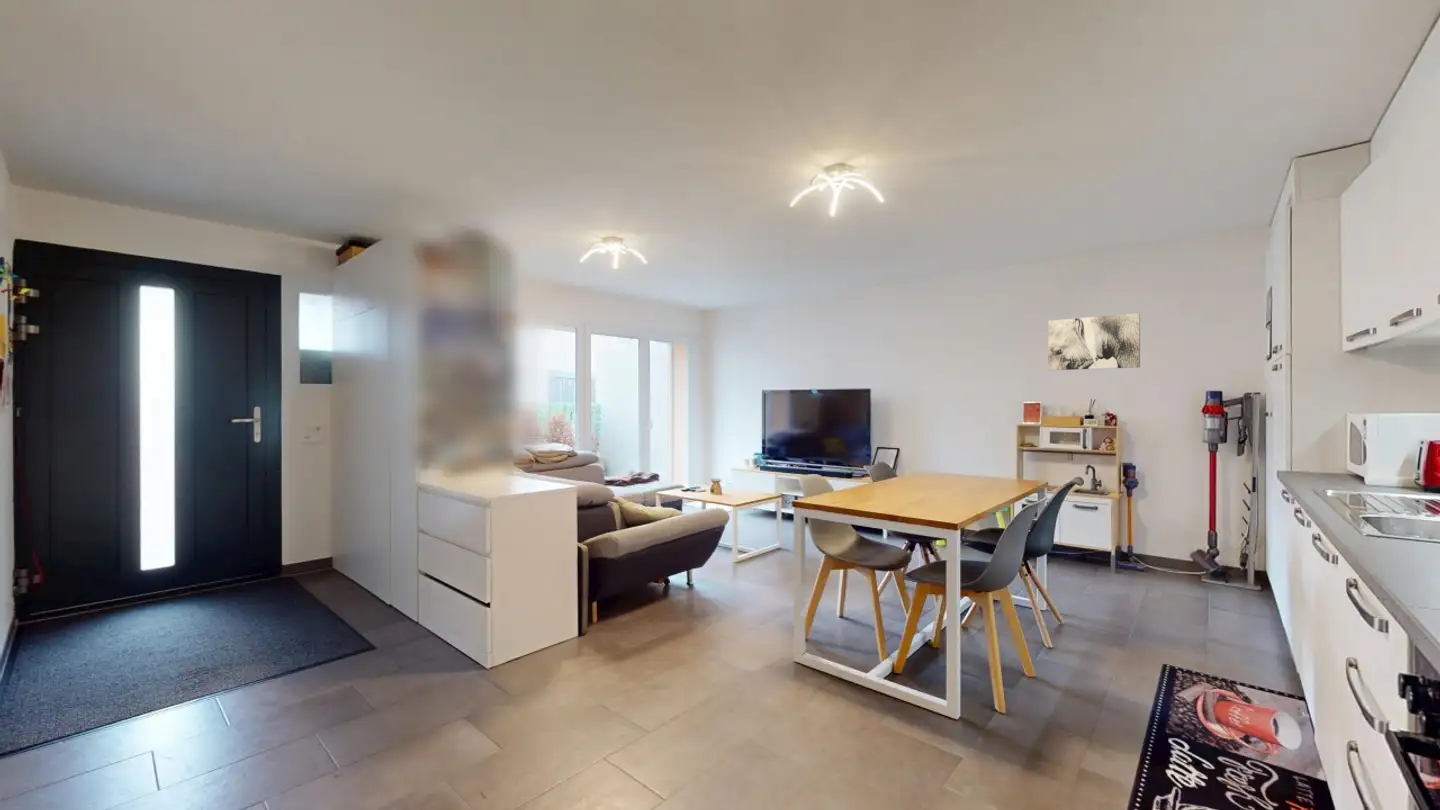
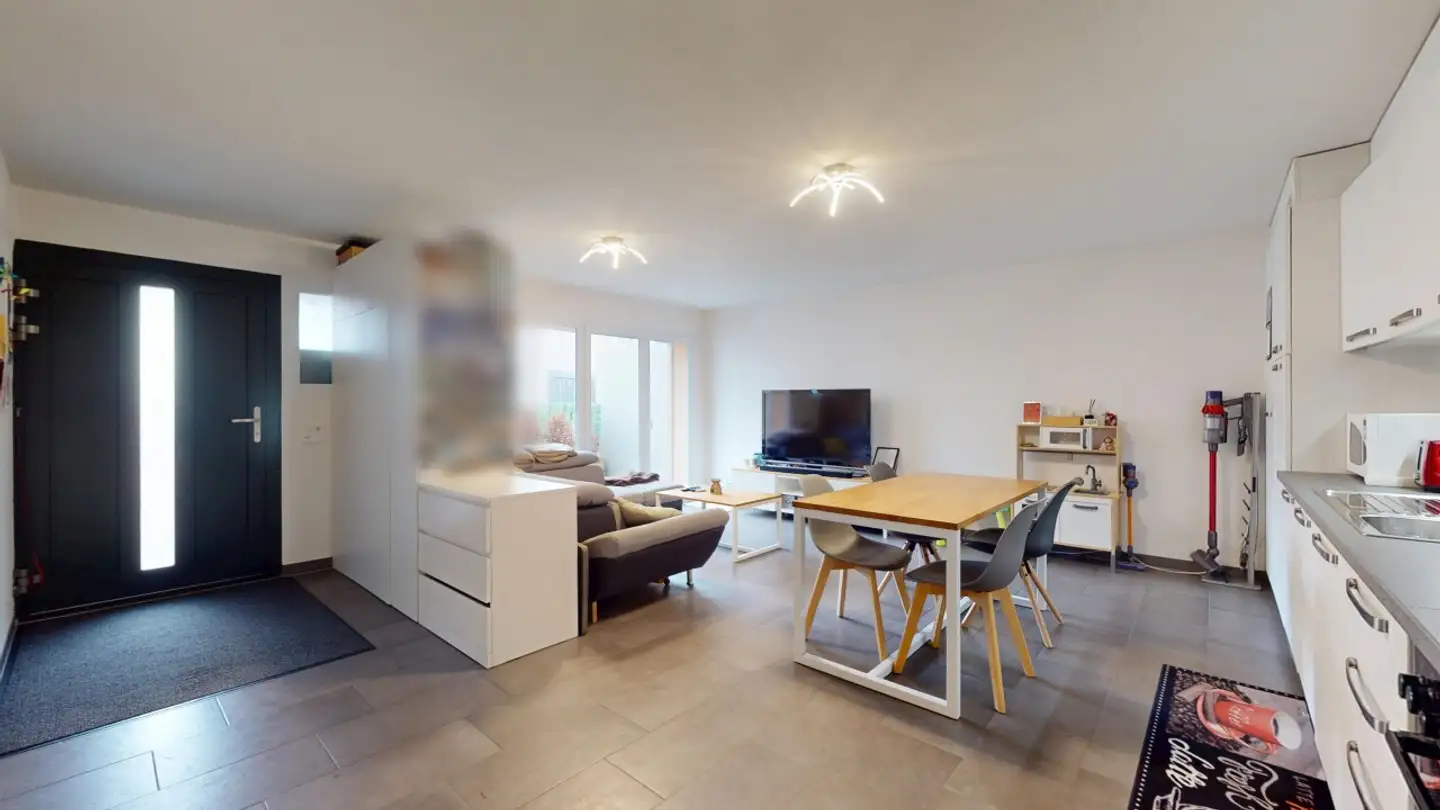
- wall art [1047,312,1141,371]
